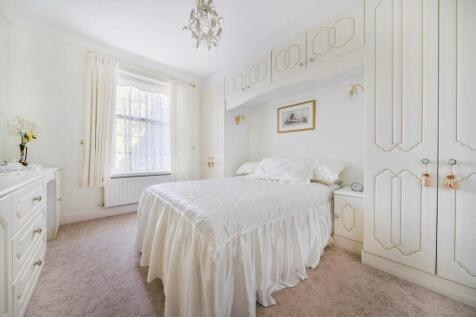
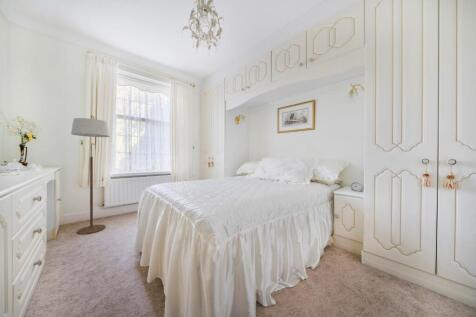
+ floor lamp [70,114,111,235]
